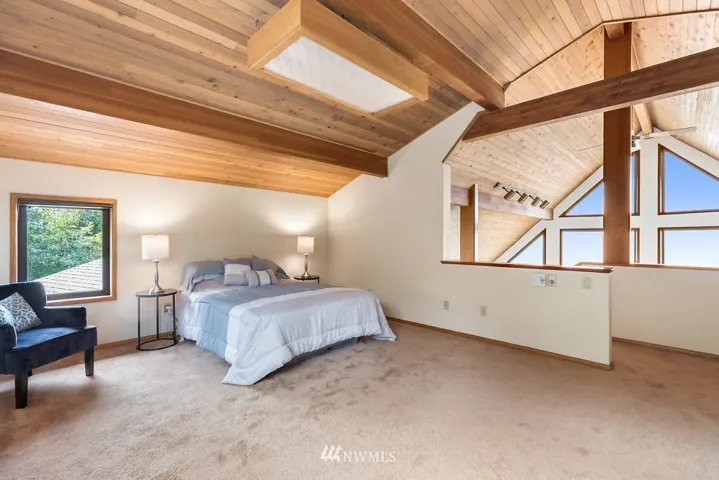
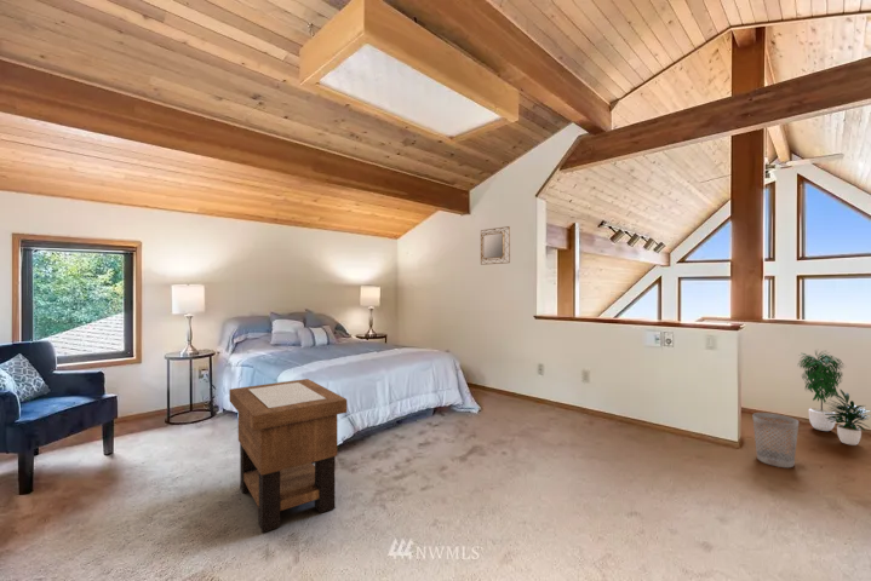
+ potted plant [796,349,871,447]
+ home mirror [480,225,511,266]
+ wastebasket [751,412,800,468]
+ side table [228,378,348,534]
